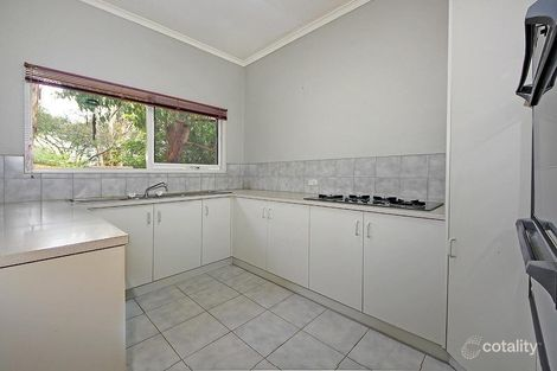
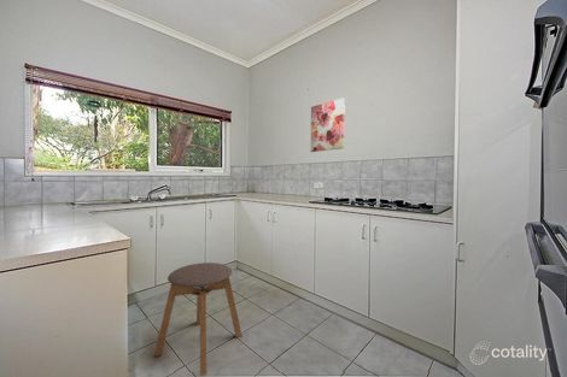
+ stool [153,261,244,377]
+ wall art [310,96,346,153]
